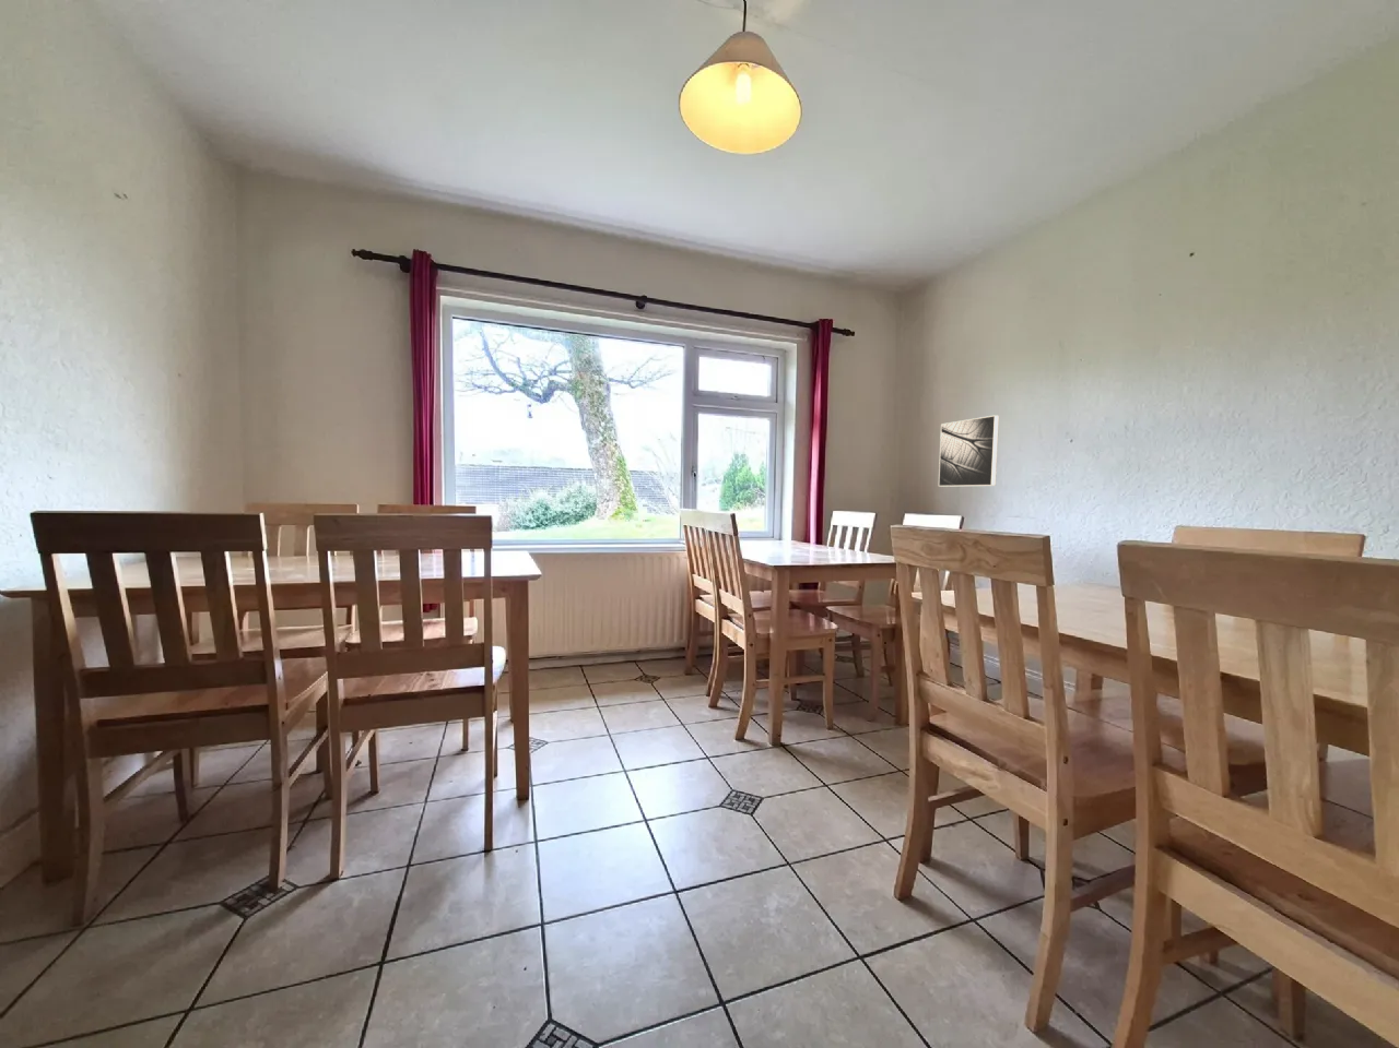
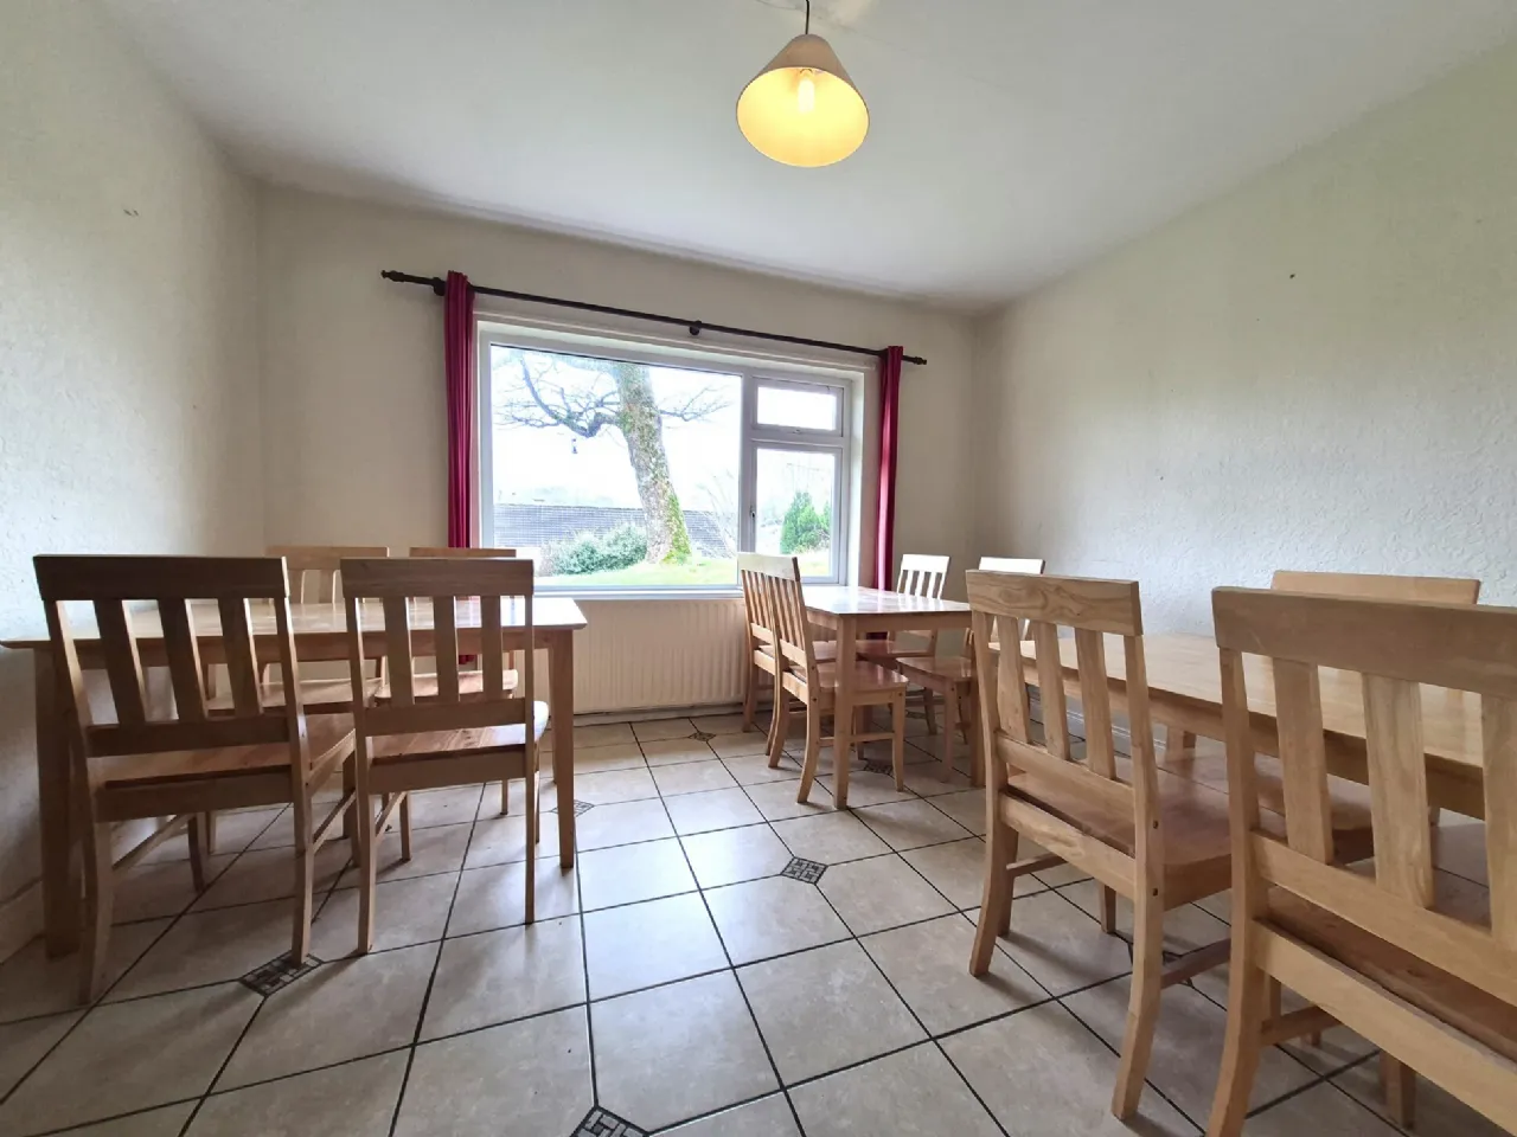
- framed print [937,414,1000,488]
